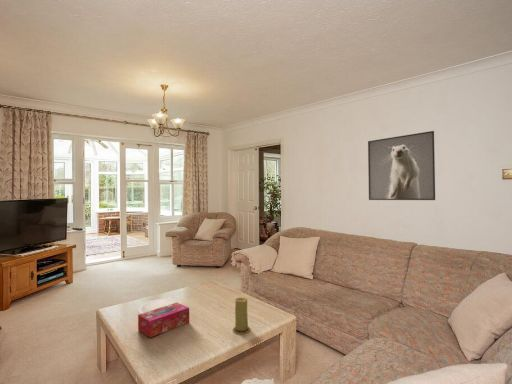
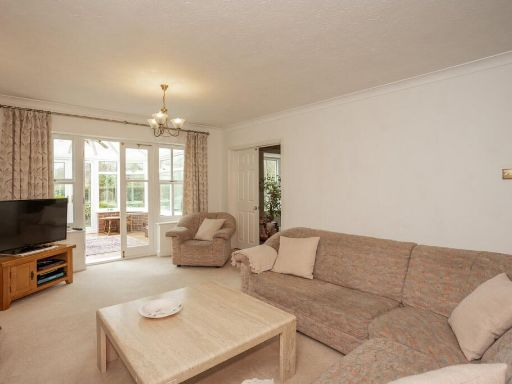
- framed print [367,130,436,201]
- tissue box [137,302,190,338]
- candle [232,297,251,335]
